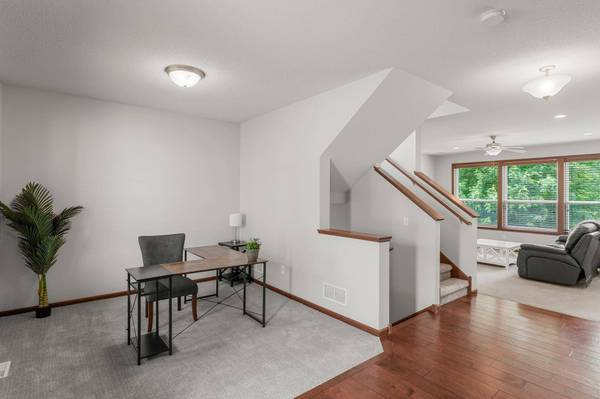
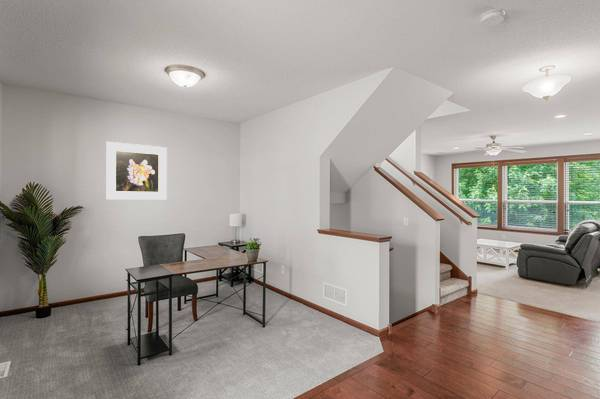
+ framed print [105,141,168,201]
